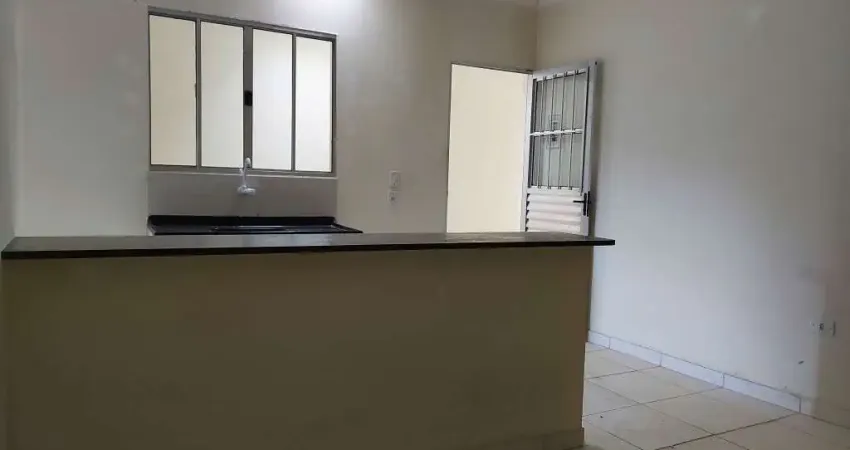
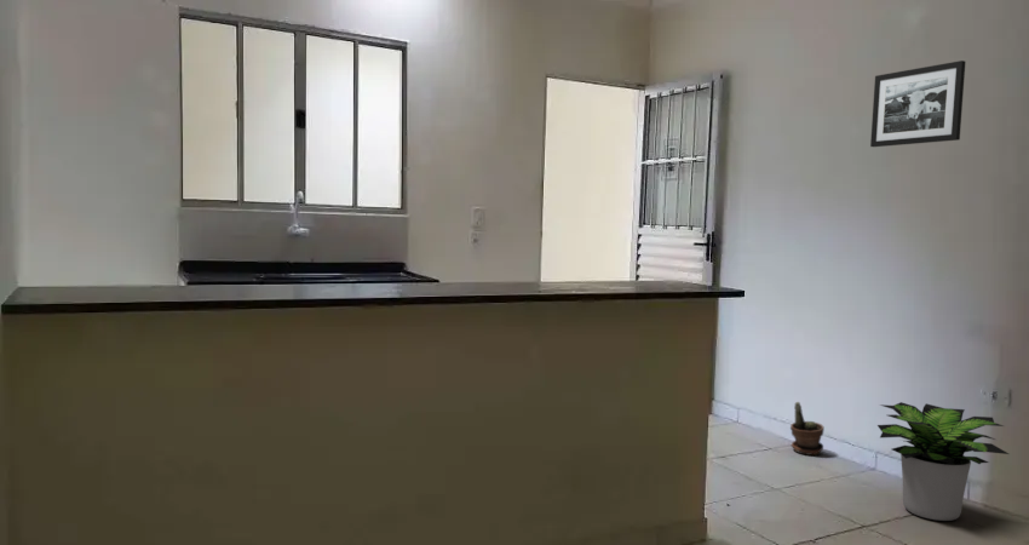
+ picture frame [869,59,966,148]
+ potted plant [876,401,1010,522]
+ potted plant [789,401,826,457]
